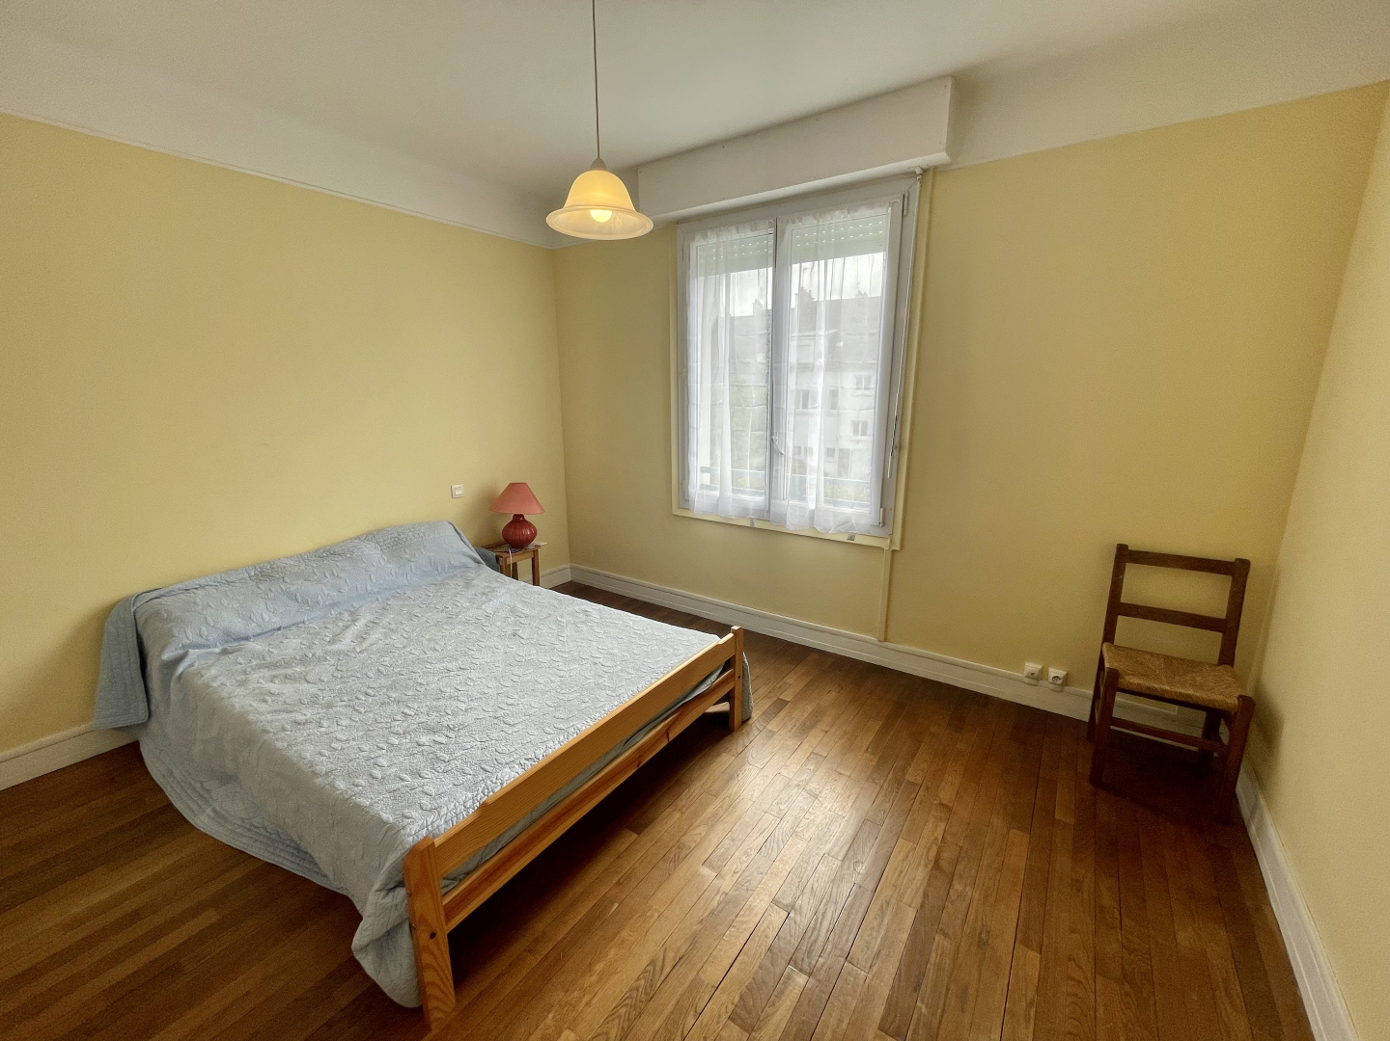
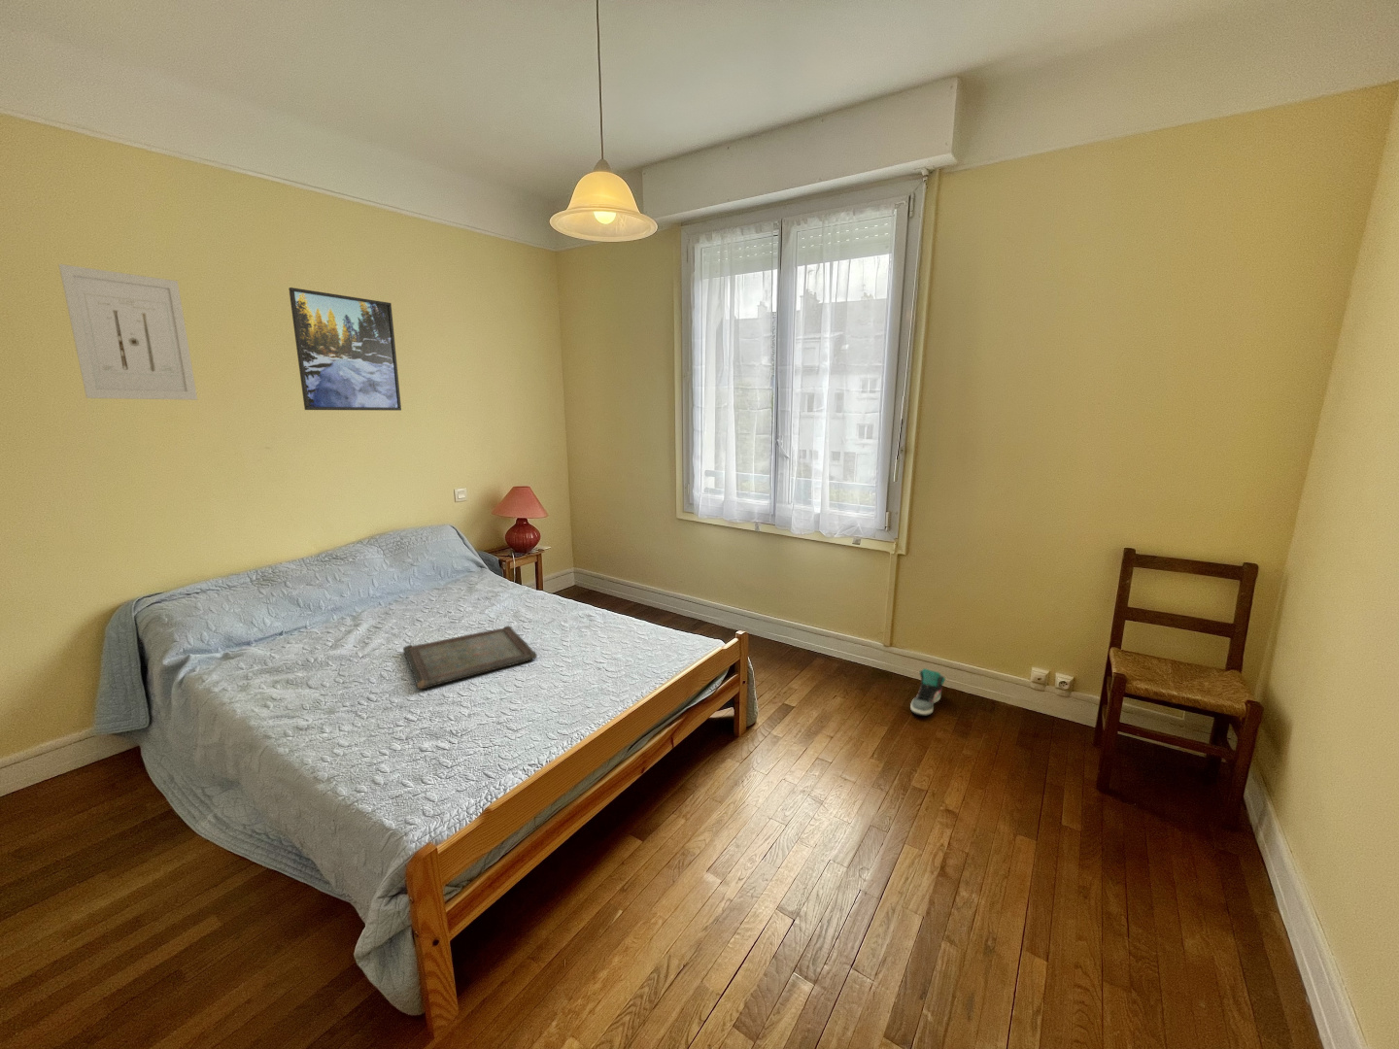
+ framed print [288,286,402,412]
+ serving tray [402,626,539,690]
+ sneaker [910,668,946,717]
+ wall art [57,263,198,401]
